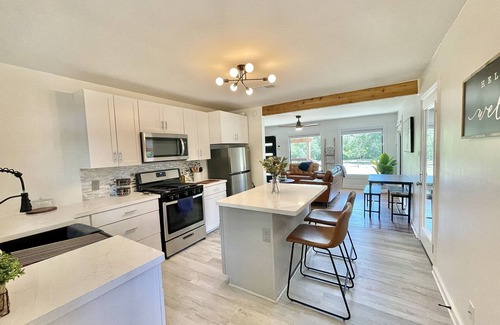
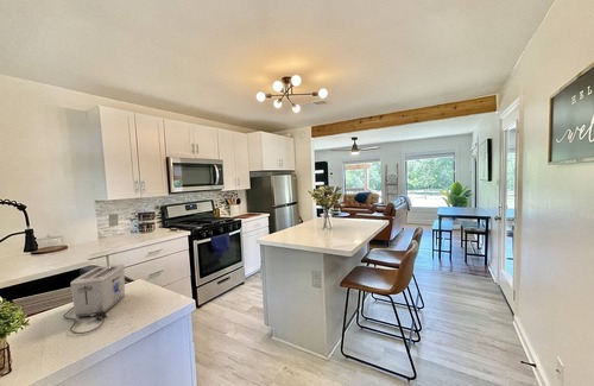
+ toaster [62,264,126,335]
